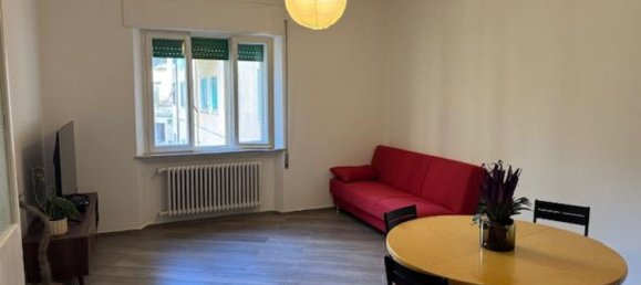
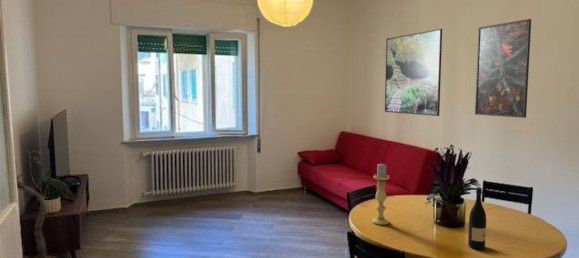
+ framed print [384,28,443,117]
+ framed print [474,18,532,119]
+ candle holder [371,163,390,226]
+ wine bottle [467,186,487,250]
